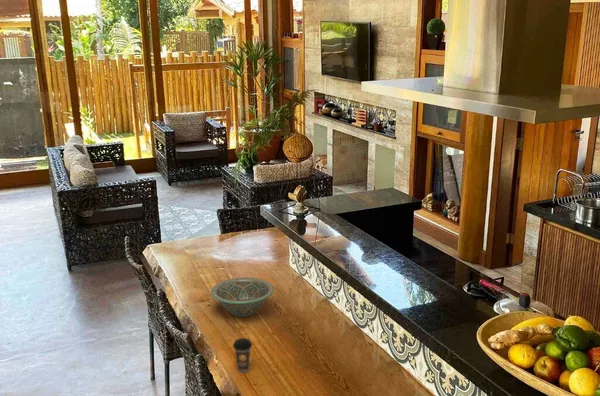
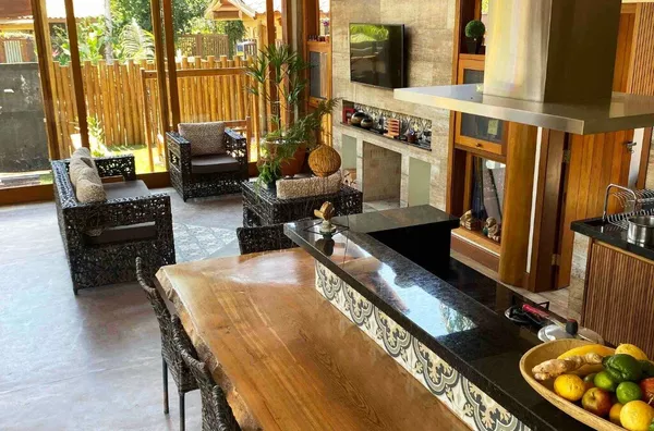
- decorative bowl [210,276,275,318]
- coffee cup [232,337,253,373]
